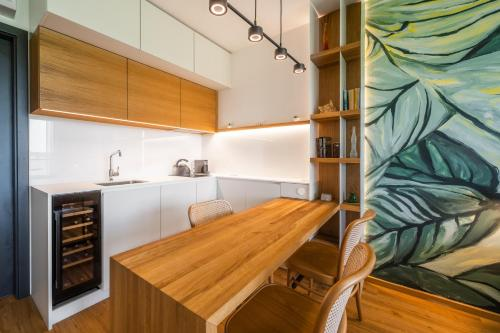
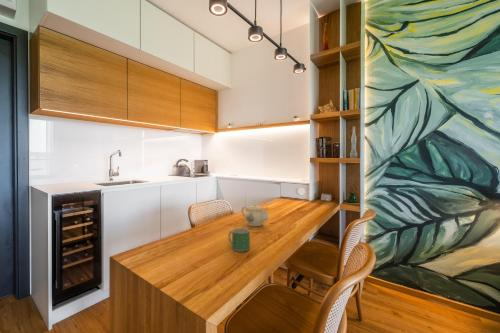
+ mug [227,227,251,252]
+ teapot [240,203,269,227]
